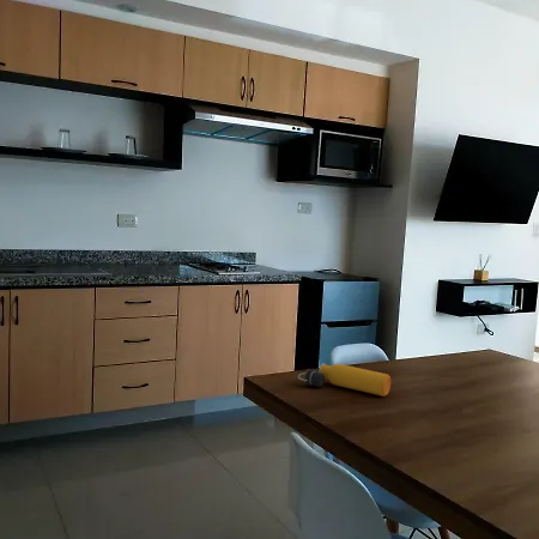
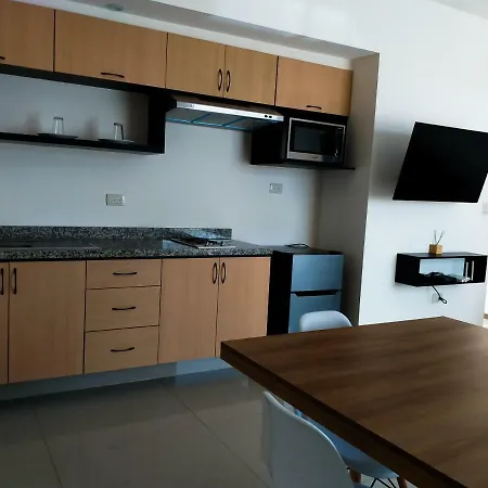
- water bottle [297,362,392,398]
